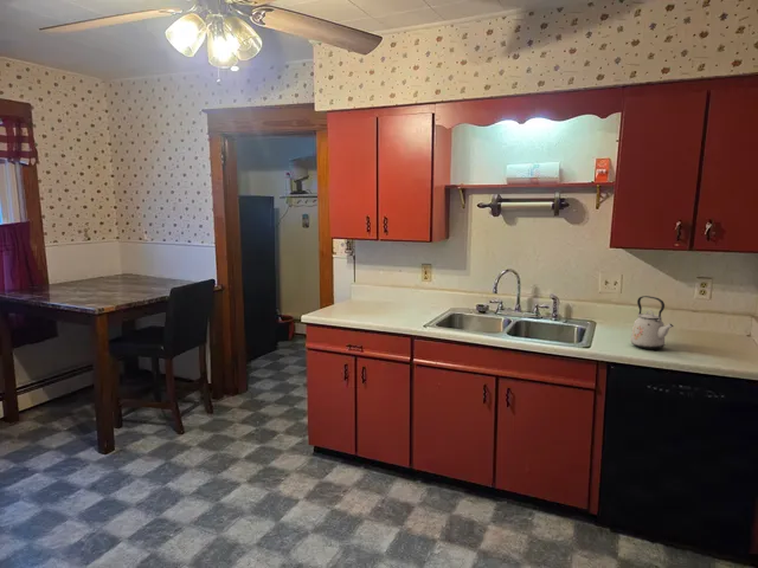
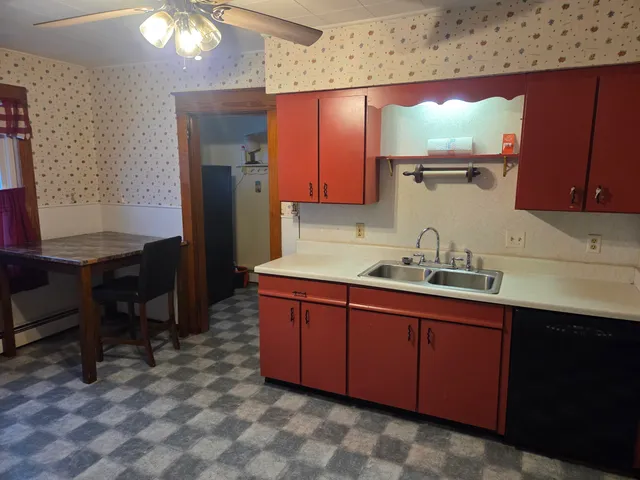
- kettle [629,295,674,350]
